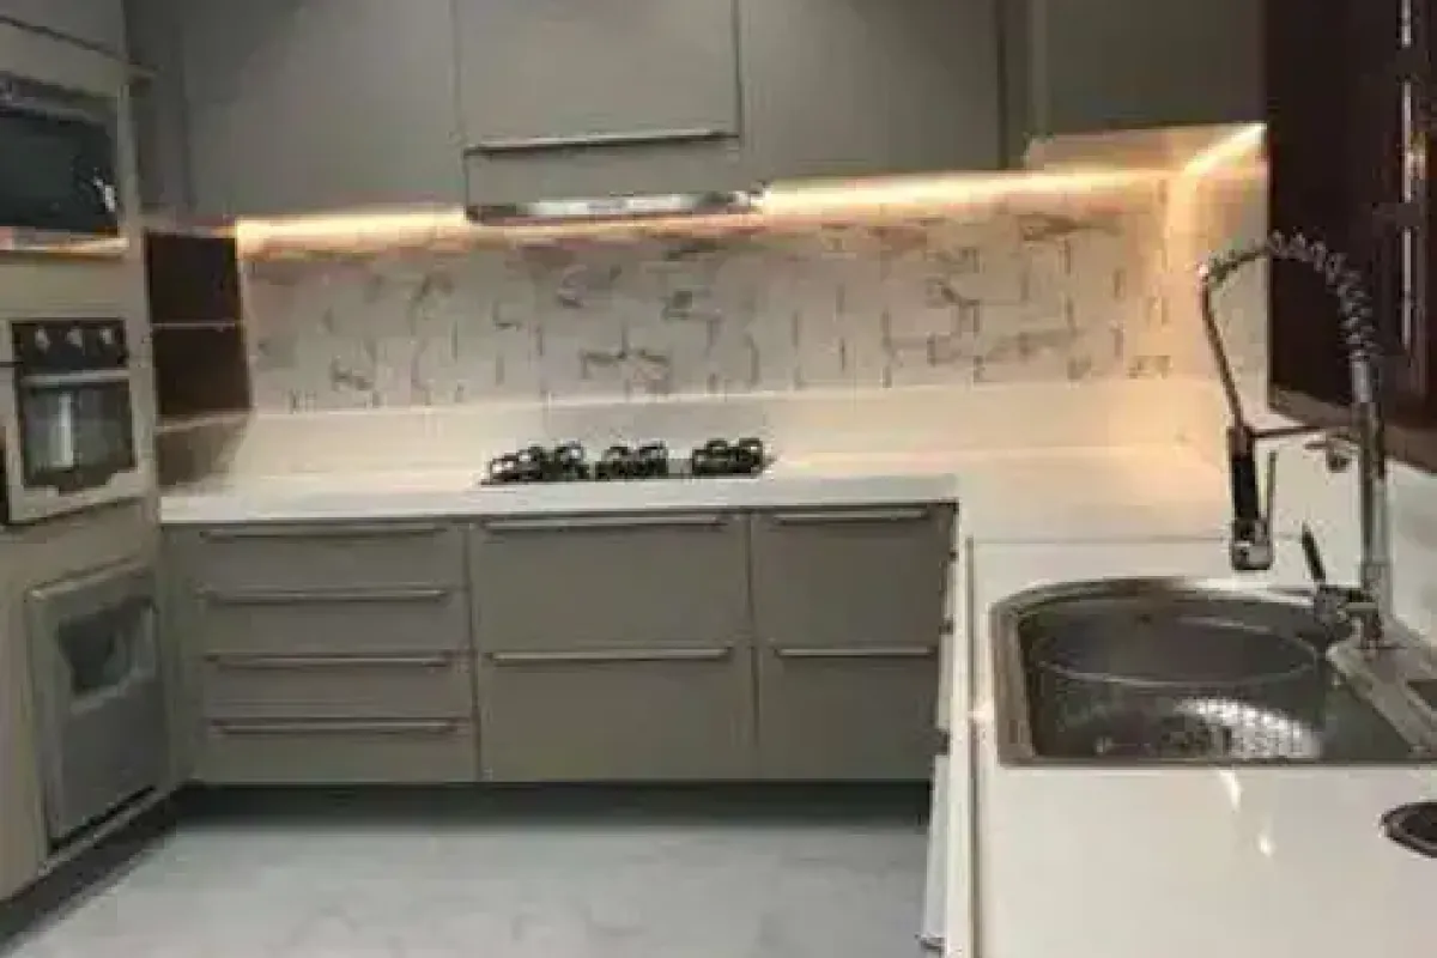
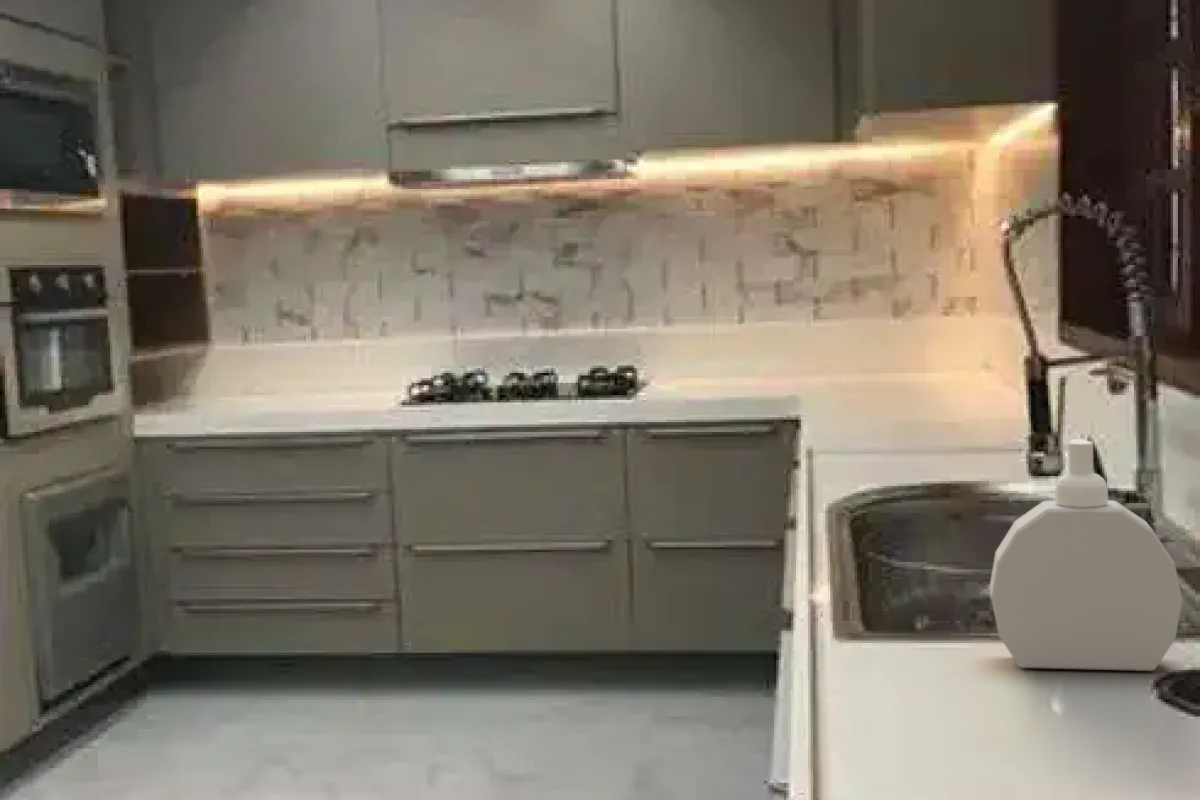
+ soap bottle [988,438,1183,672]
